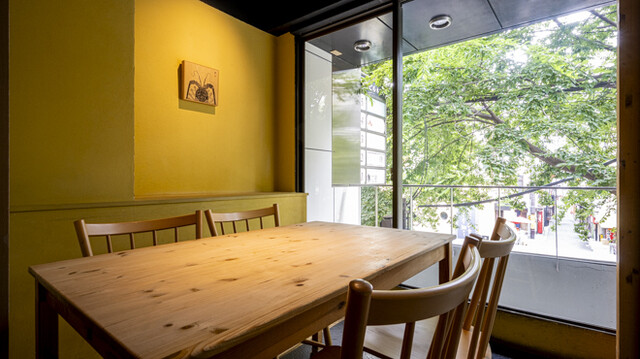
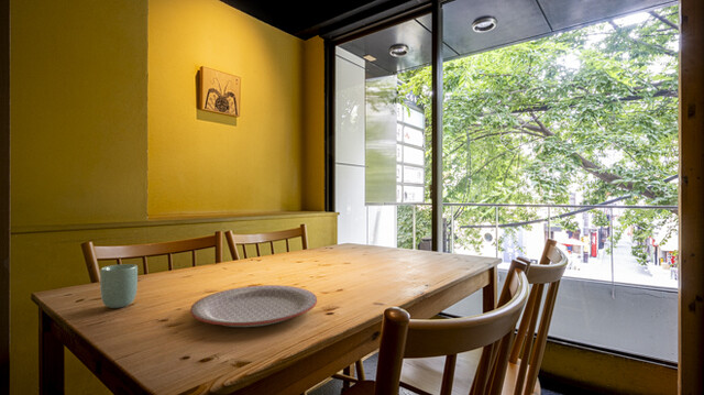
+ cup [99,263,139,309]
+ plate [189,284,318,328]
